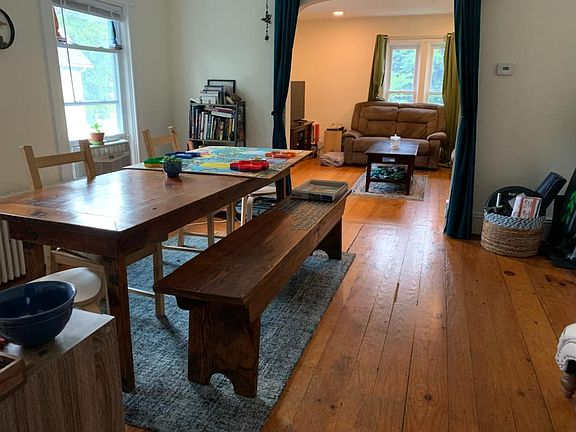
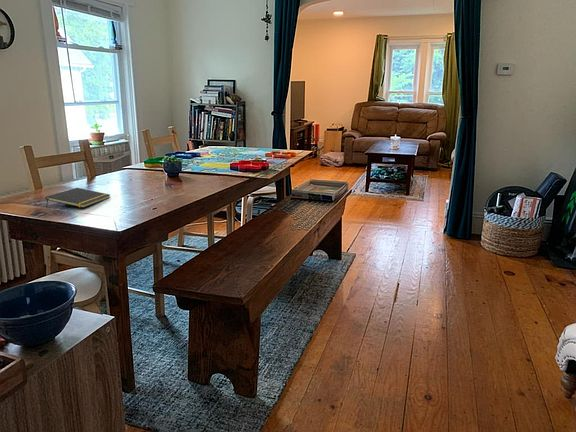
+ notepad [45,187,111,209]
